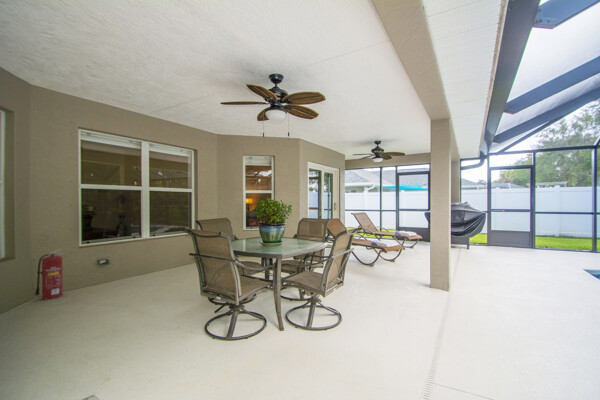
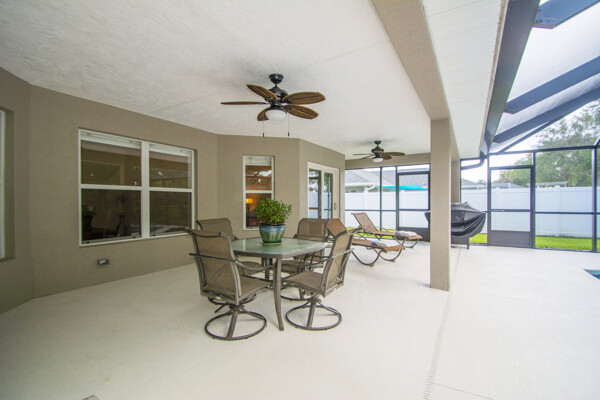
- fire extinguisher [34,248,65,301]
